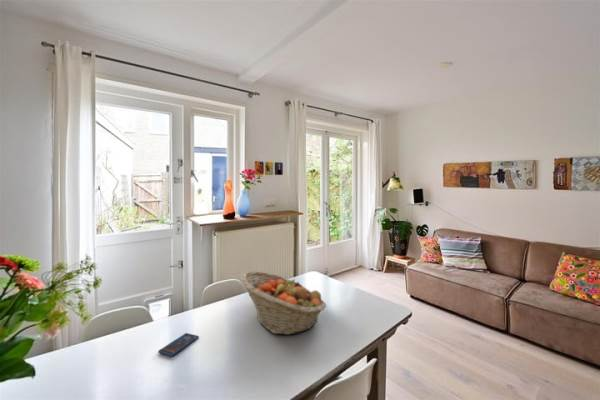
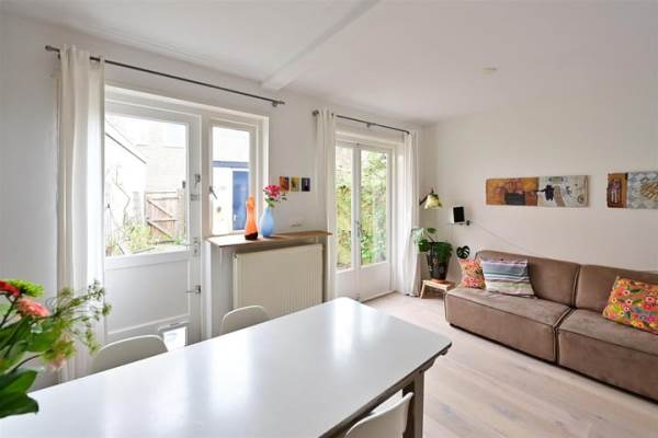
- fruit basket [240,271,327,336]
- smartphone [157,332,200,357]
